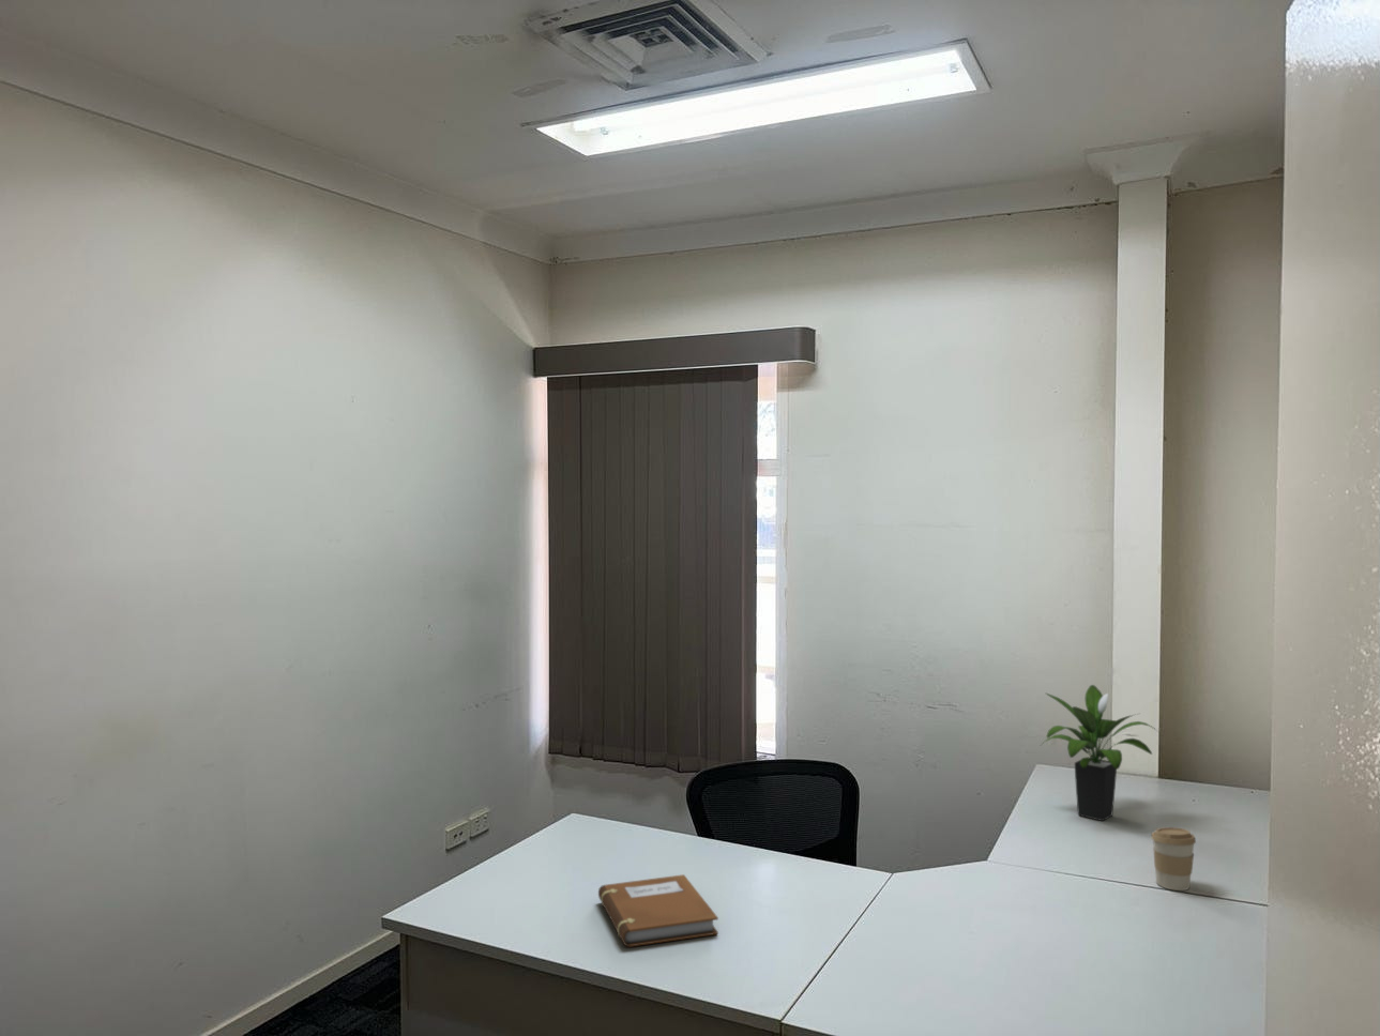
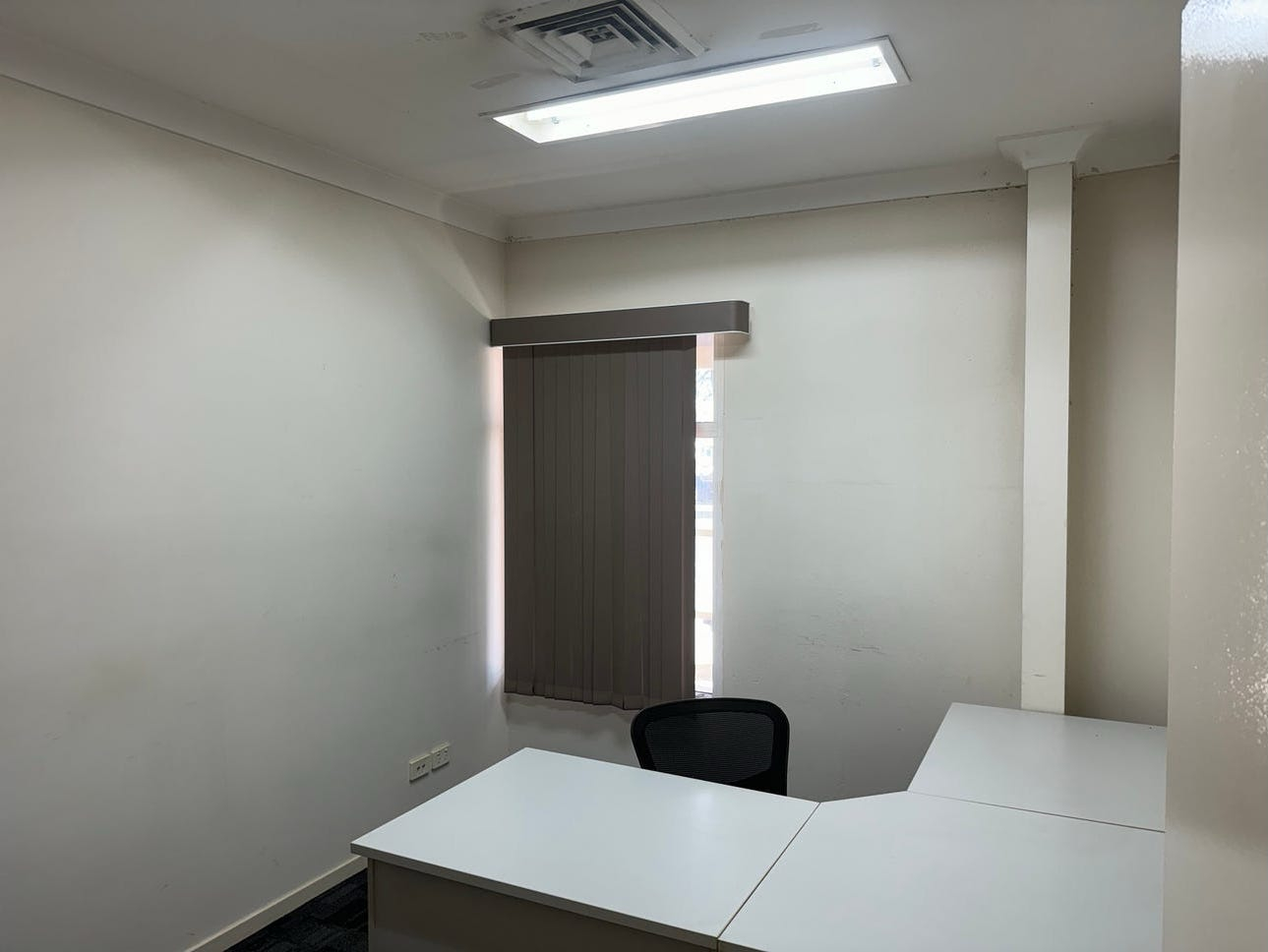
- potted plant [1039,683,1162,822]
- notebook [597,874,719,948]
- coffee cup [1150,826,1197,891]
